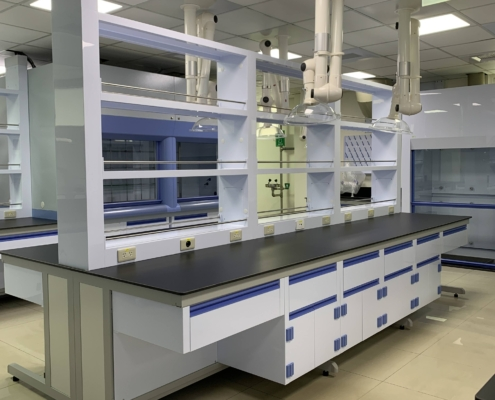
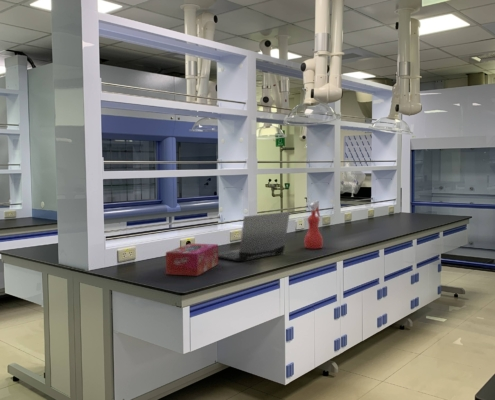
+ spray bottle [303,200,324,250]
+ tissue box [165,242,219,277]
+ laptop computer [218,211,291,262]
